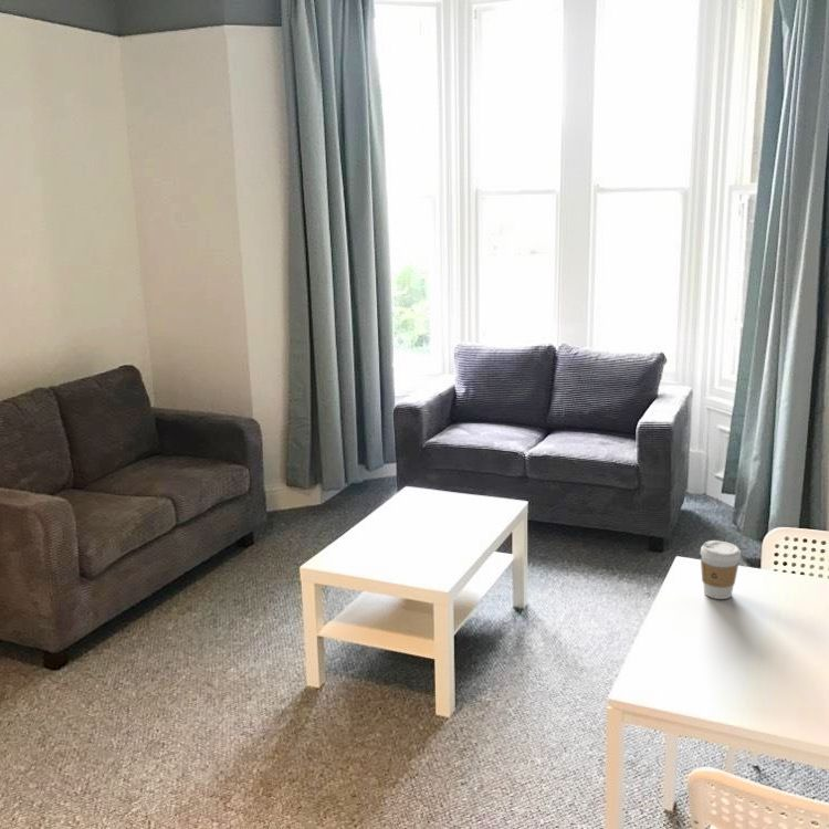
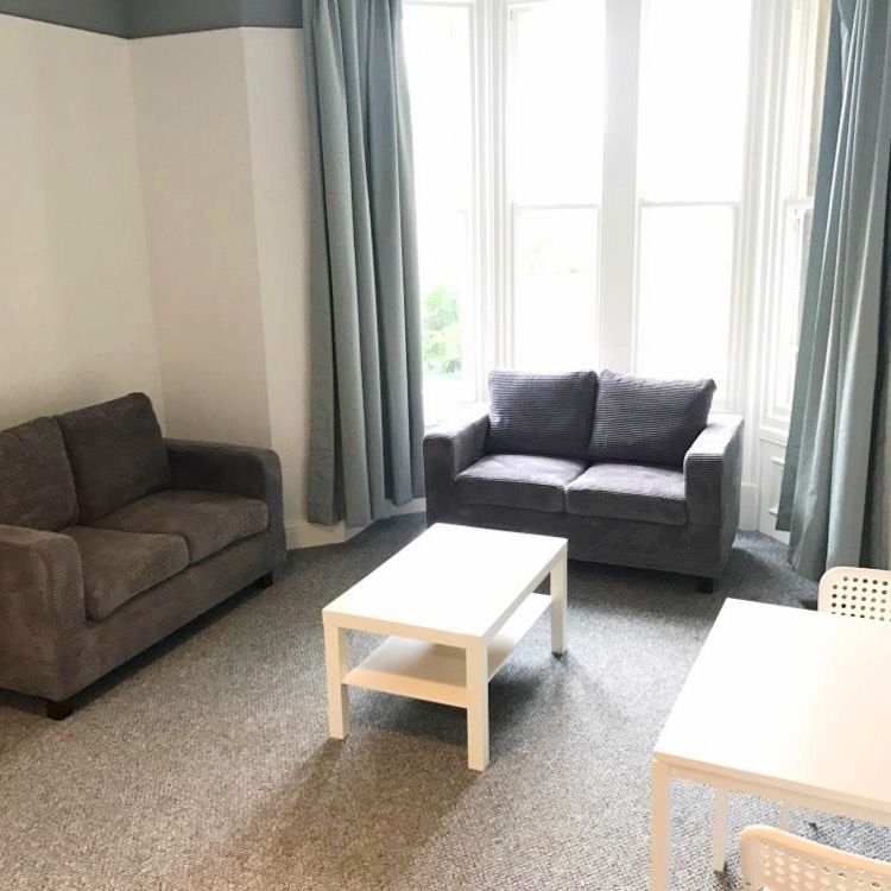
- coffee cup [700,539,742,600]
